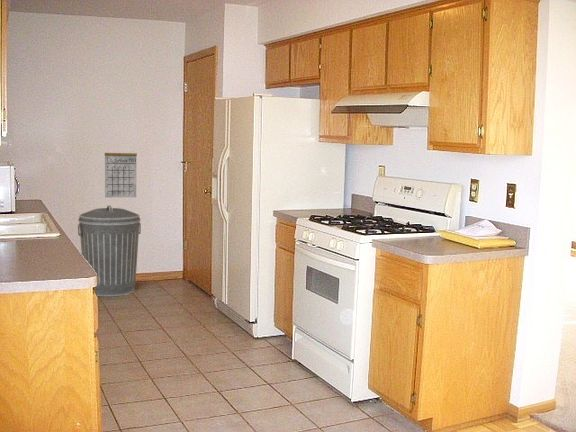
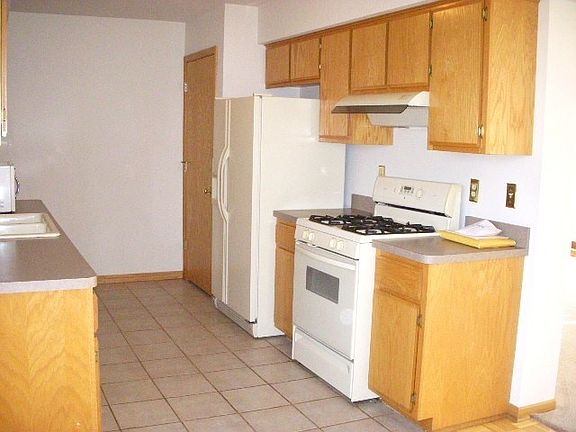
- trash can [77,205,142,297]
- calendar [104,150,138,199]
